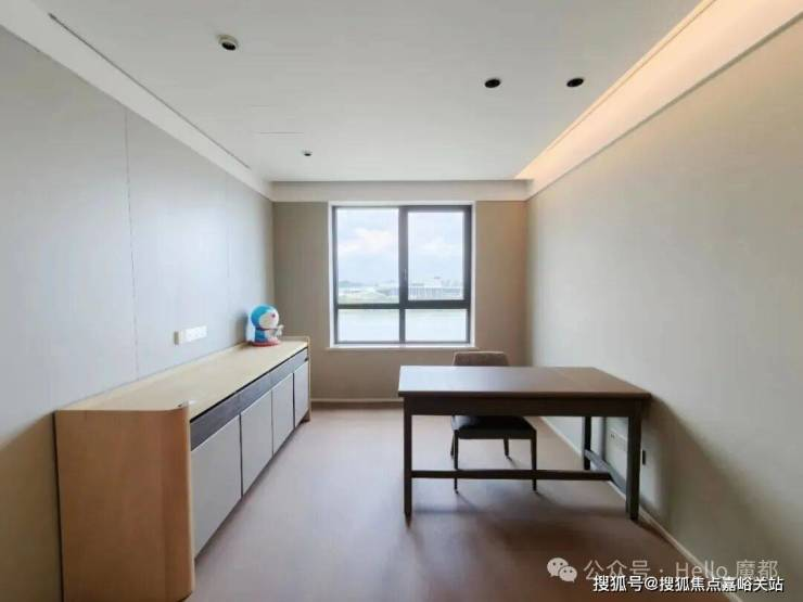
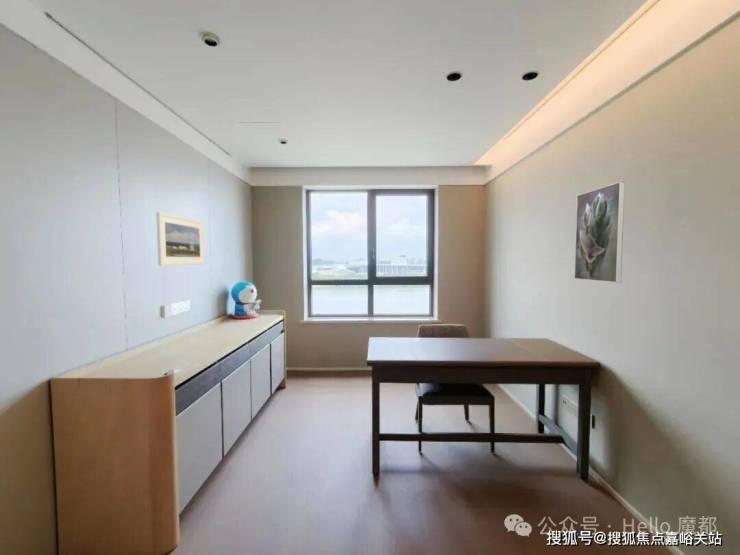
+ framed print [155,211,206,267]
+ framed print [573,181,626,284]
